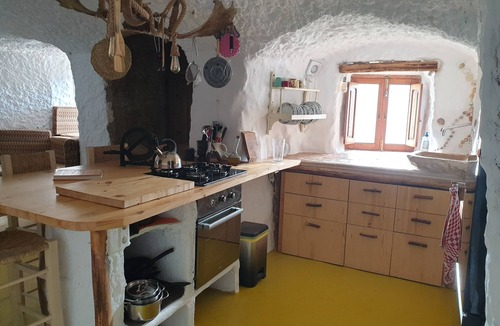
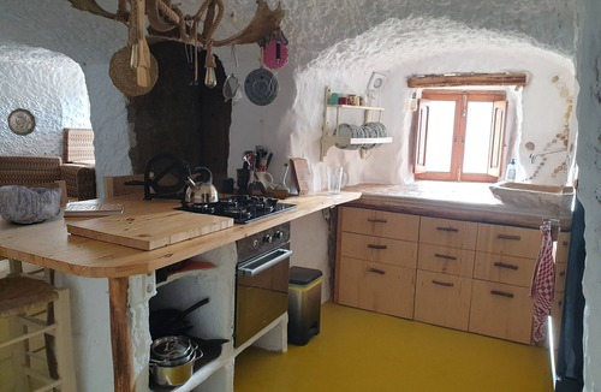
+ decorative plate [6,107,37,137]
+ bowl [0,184,63,225]
